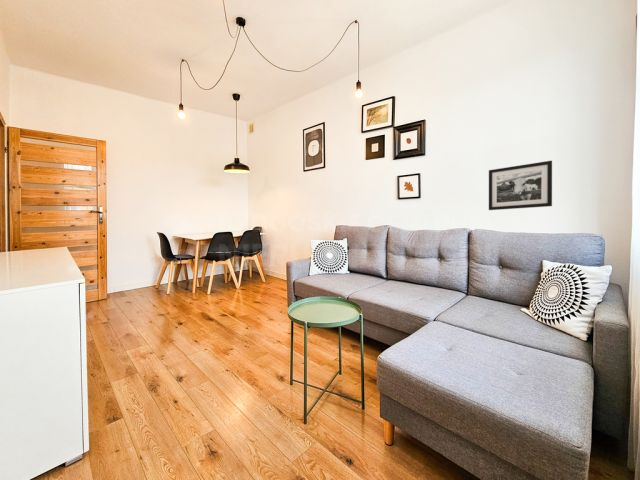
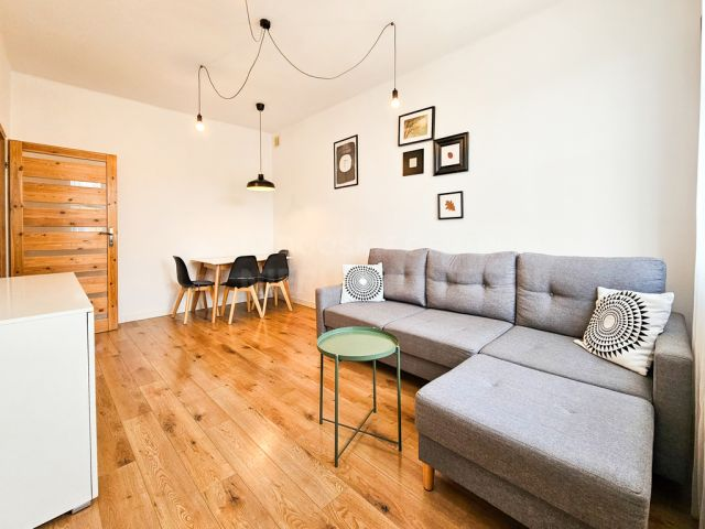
- picture frame [488,160,553,211]
